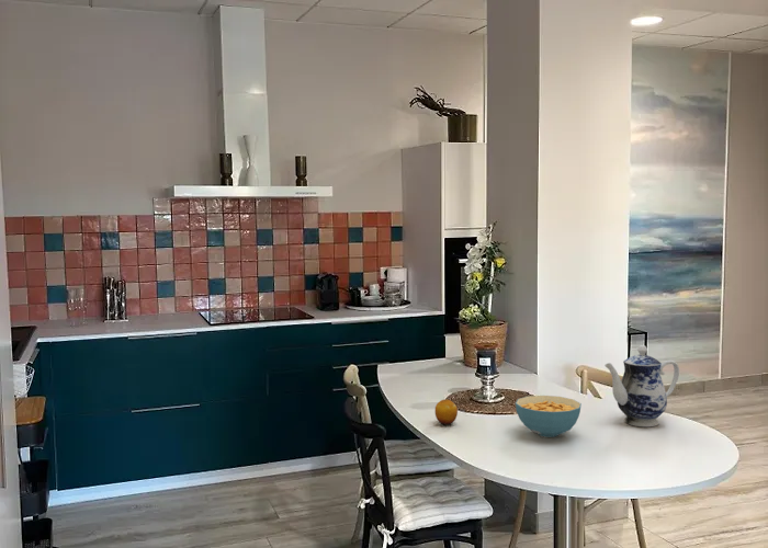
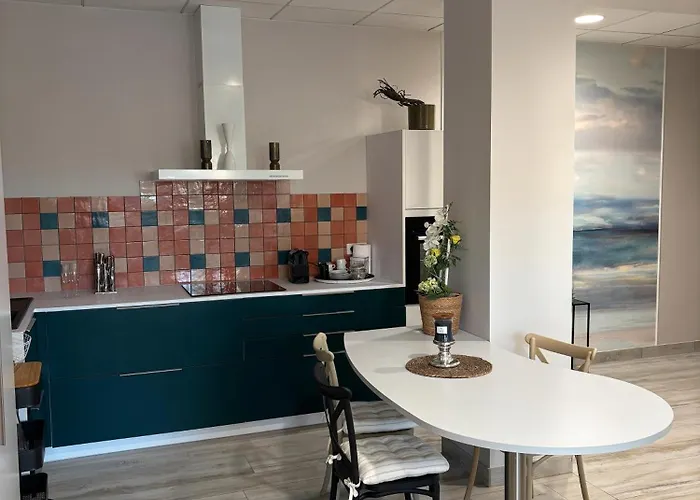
- fruit [434,398,459,426]
- teapot [603,344,680,427]
- cereal bowl [515,395,583,438]
